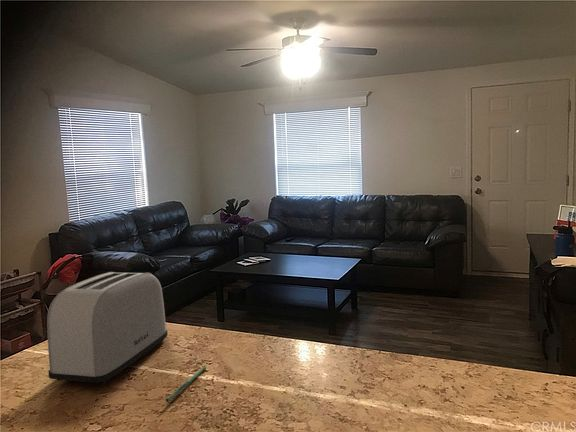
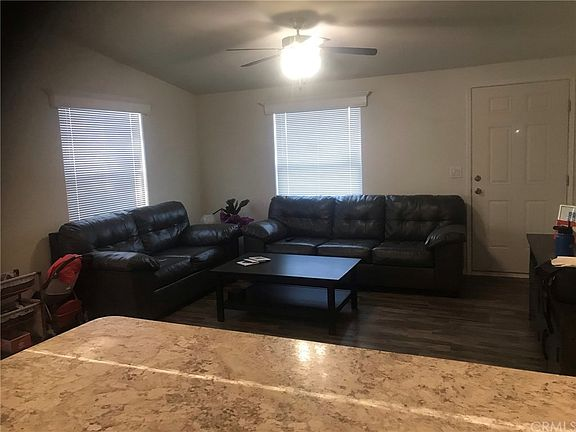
- toaster [46,271,169,385]
- pen [165,365,207,403]
